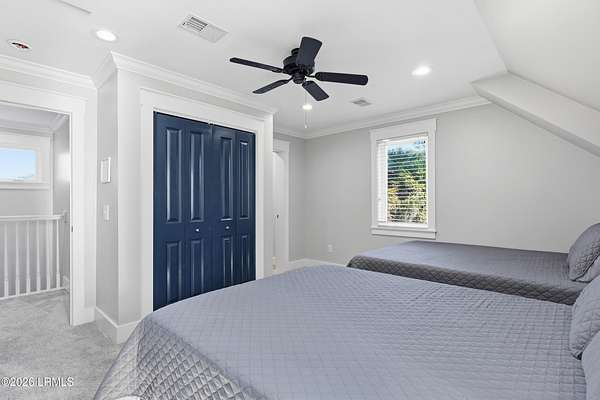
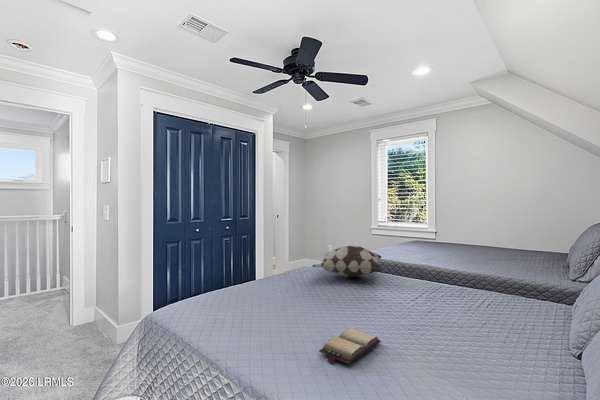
+ decorative pillow [311,245,383,278]
+ hardback book [318,327,382,365]
